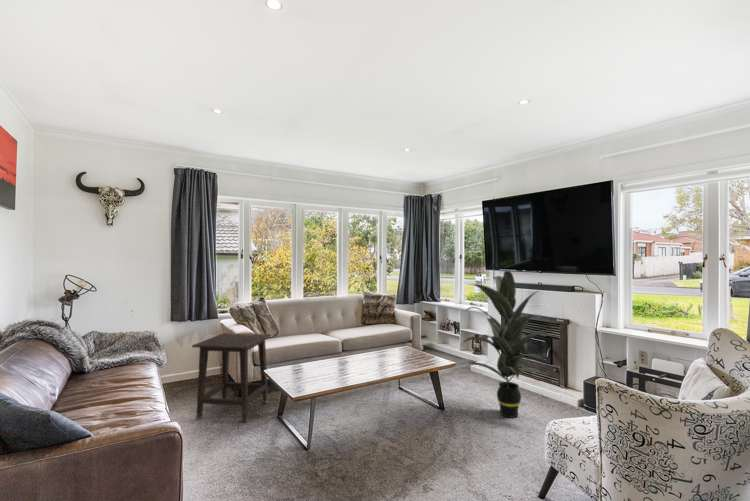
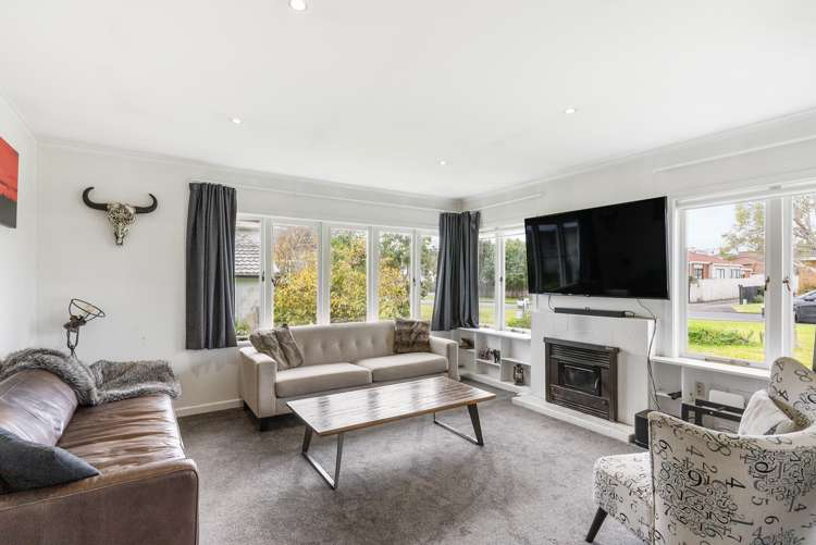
- indoor plant [460,270,553,419]
- side table [191,332,273,423]
